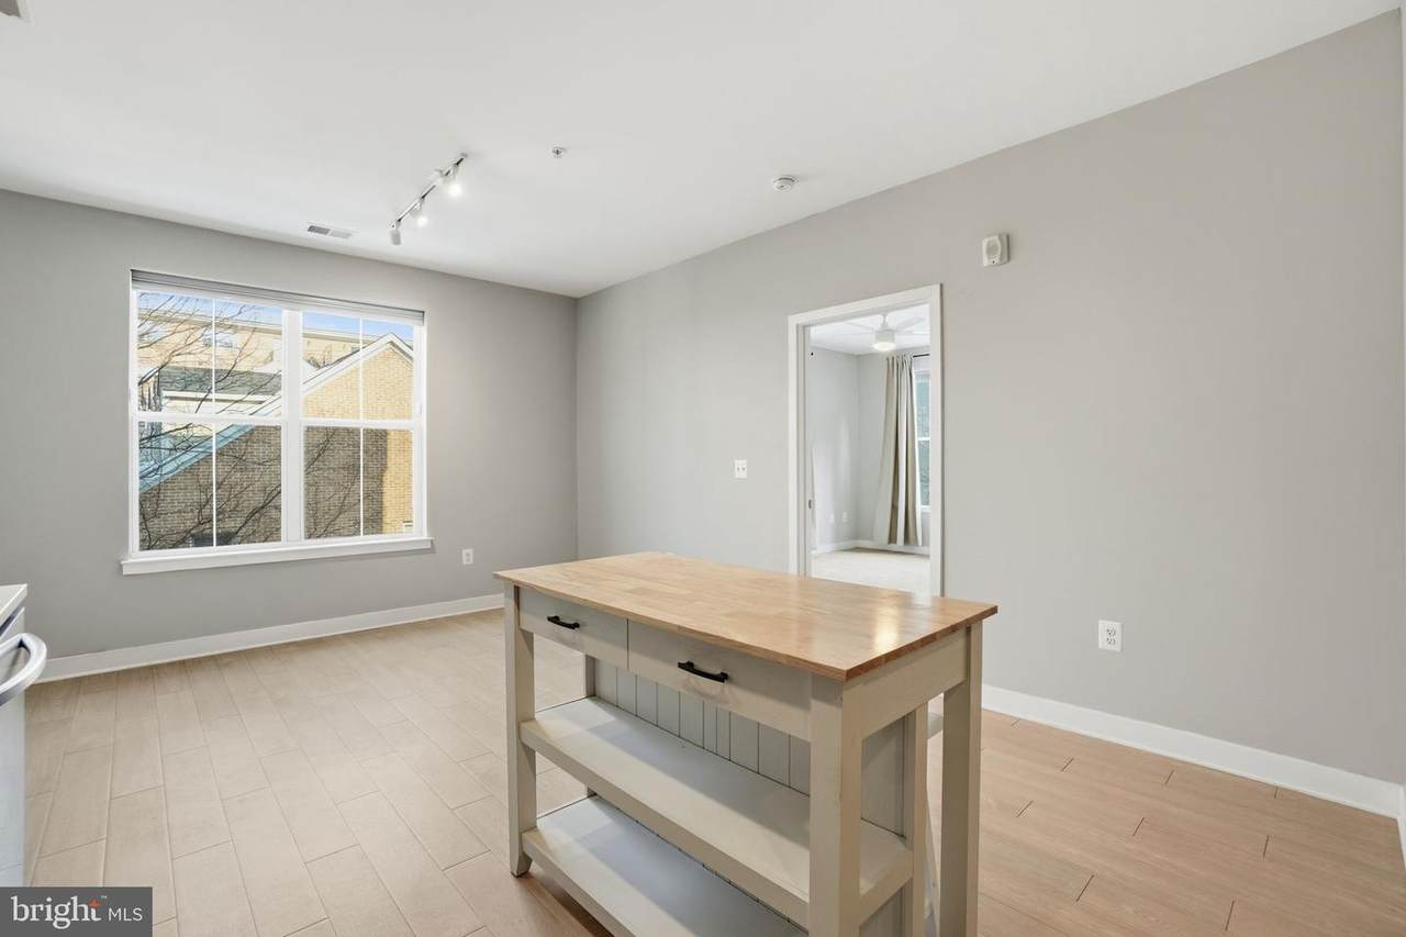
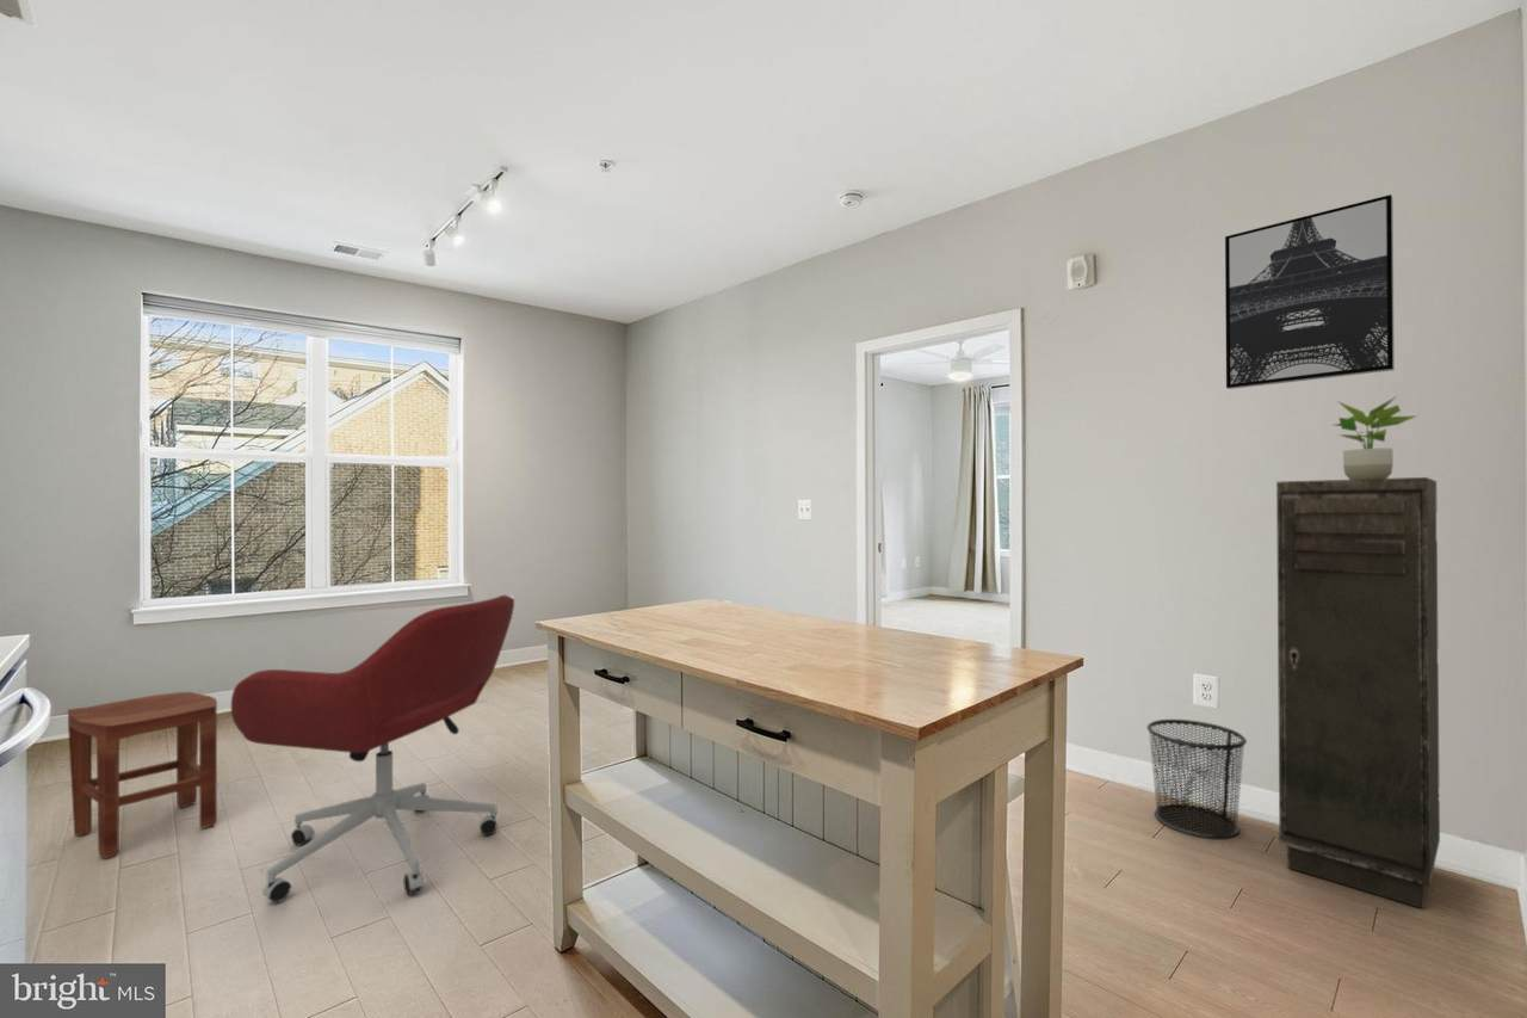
+ stool [67,691,218,859]
+ office chair [230,594,515,903]
+ potted plant [1331,394,1418,480]
+ wall art [1224,193,1396,390]
+ storage cabinet [1275,476,1441,909]
+ waste bin [1145,718,1248,839]
